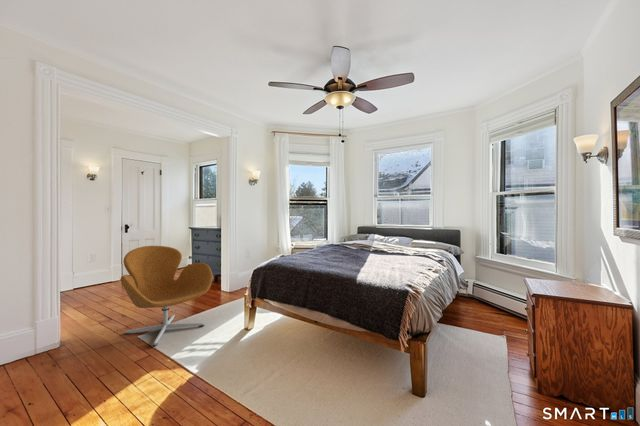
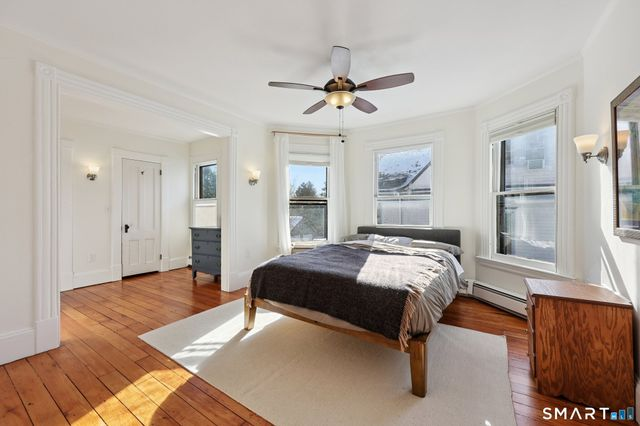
- armchair [119,245,213,347]
